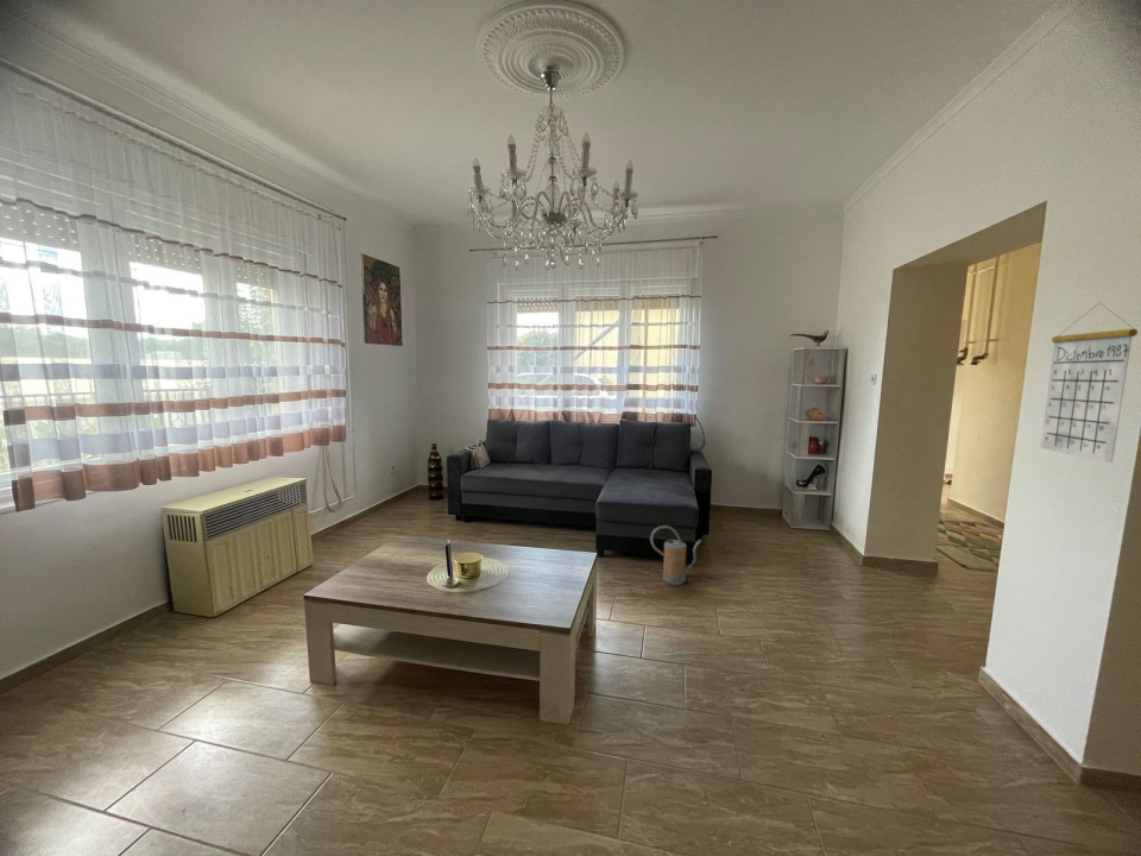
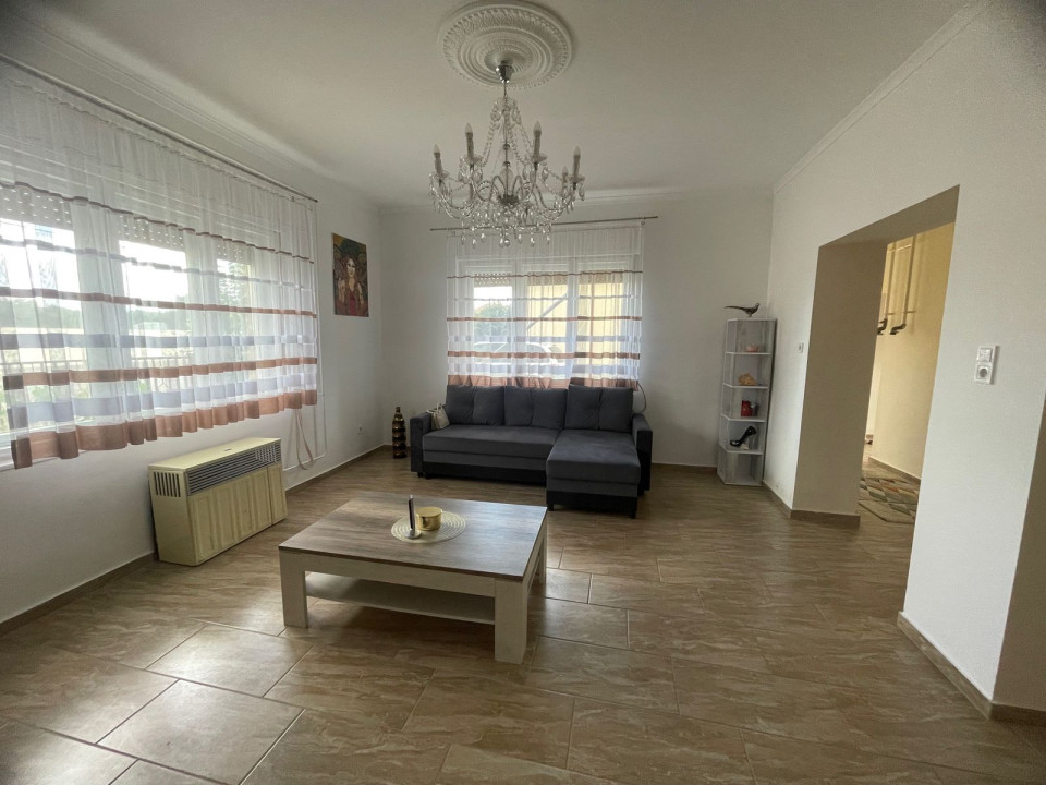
- calendar [1039,302,1139,464]
- watering can [649,524,704,586]
